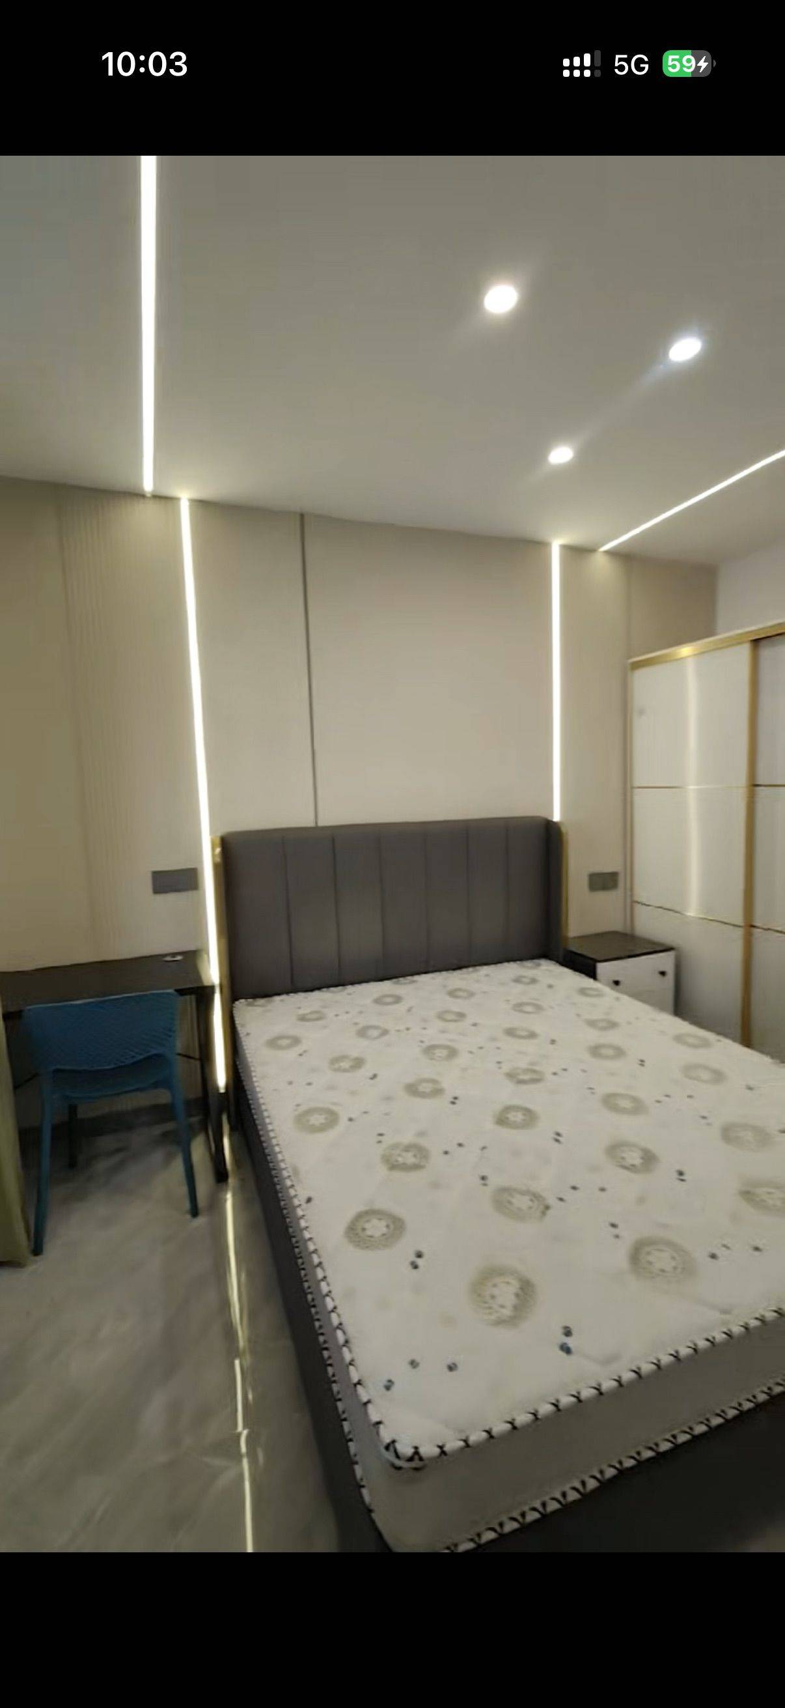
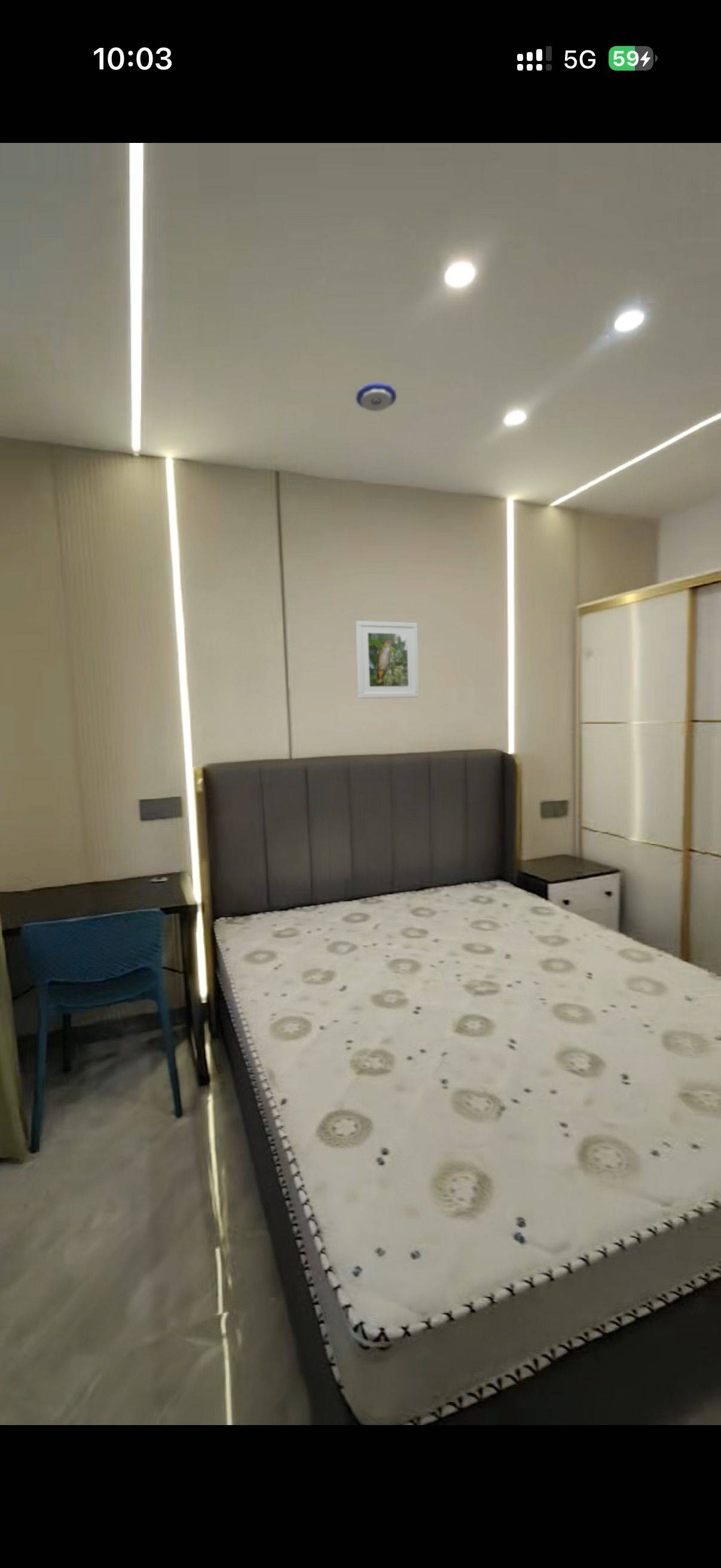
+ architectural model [355,382,397,412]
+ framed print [355,620,420,699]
